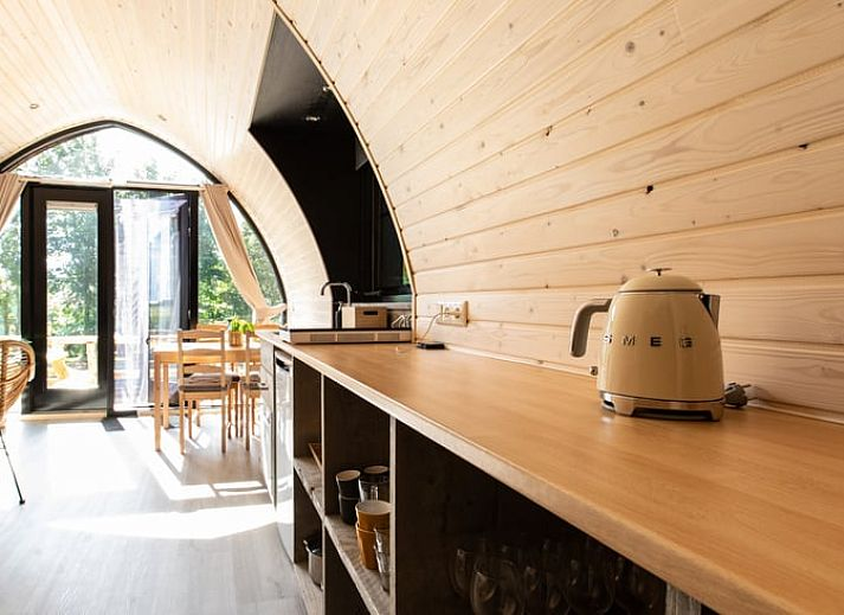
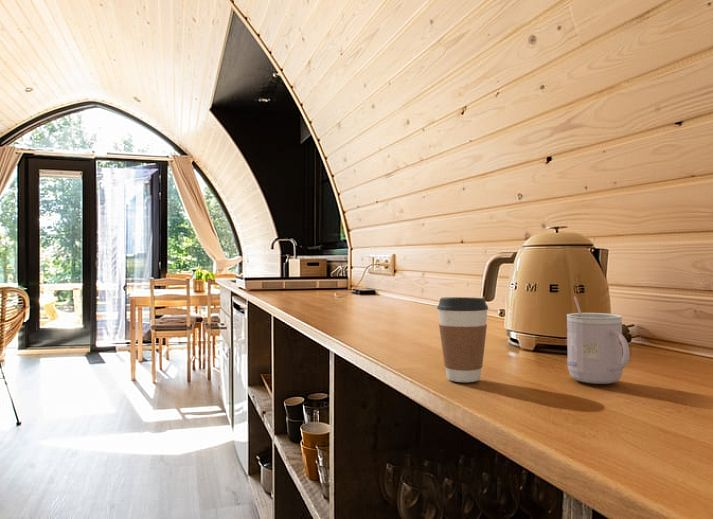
+ mug [566,295,631,385]
+ coffee cup [436,296,489,383]
